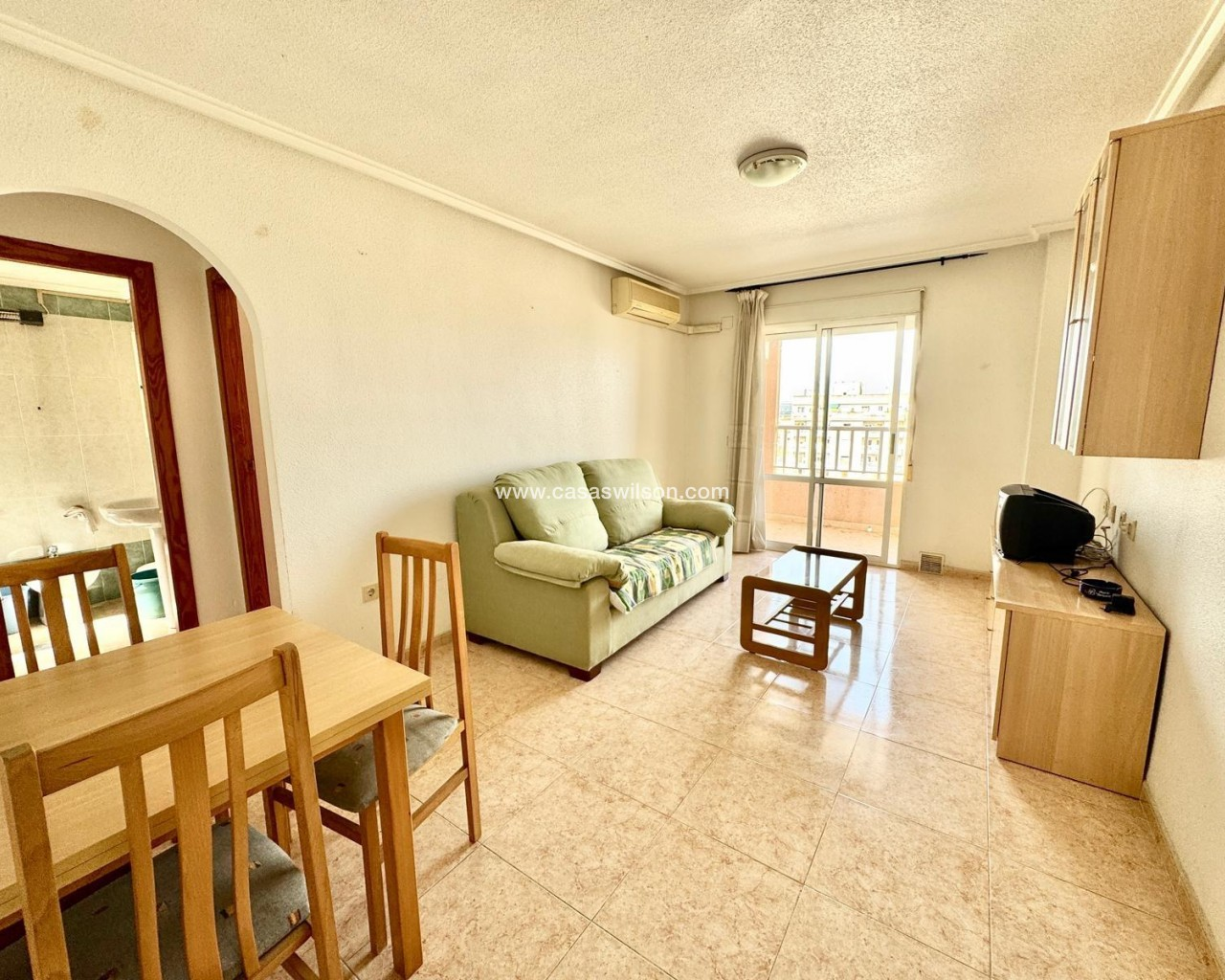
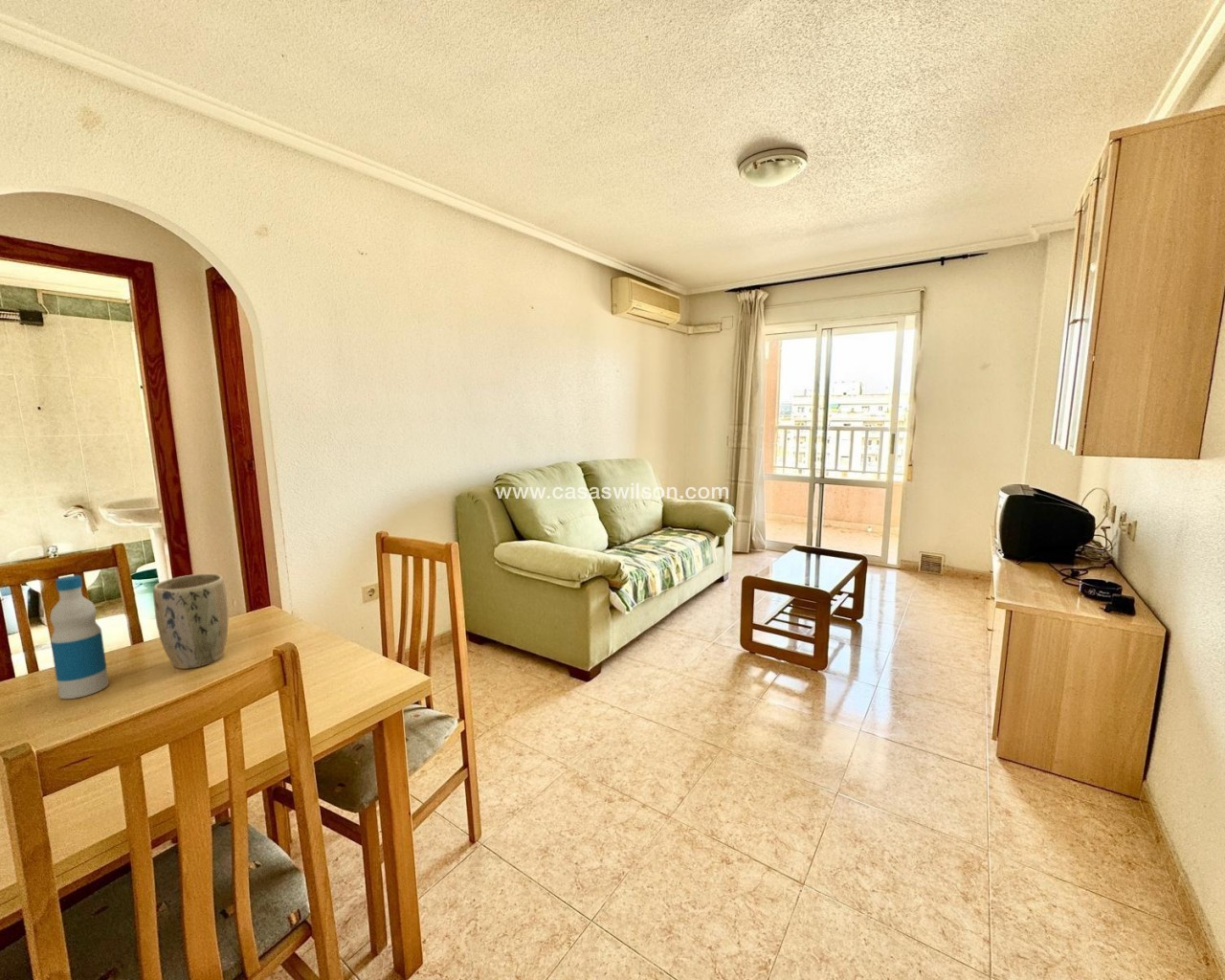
+ plant pot [152,573,230,670]
+ bottle [49,574,110,700]
